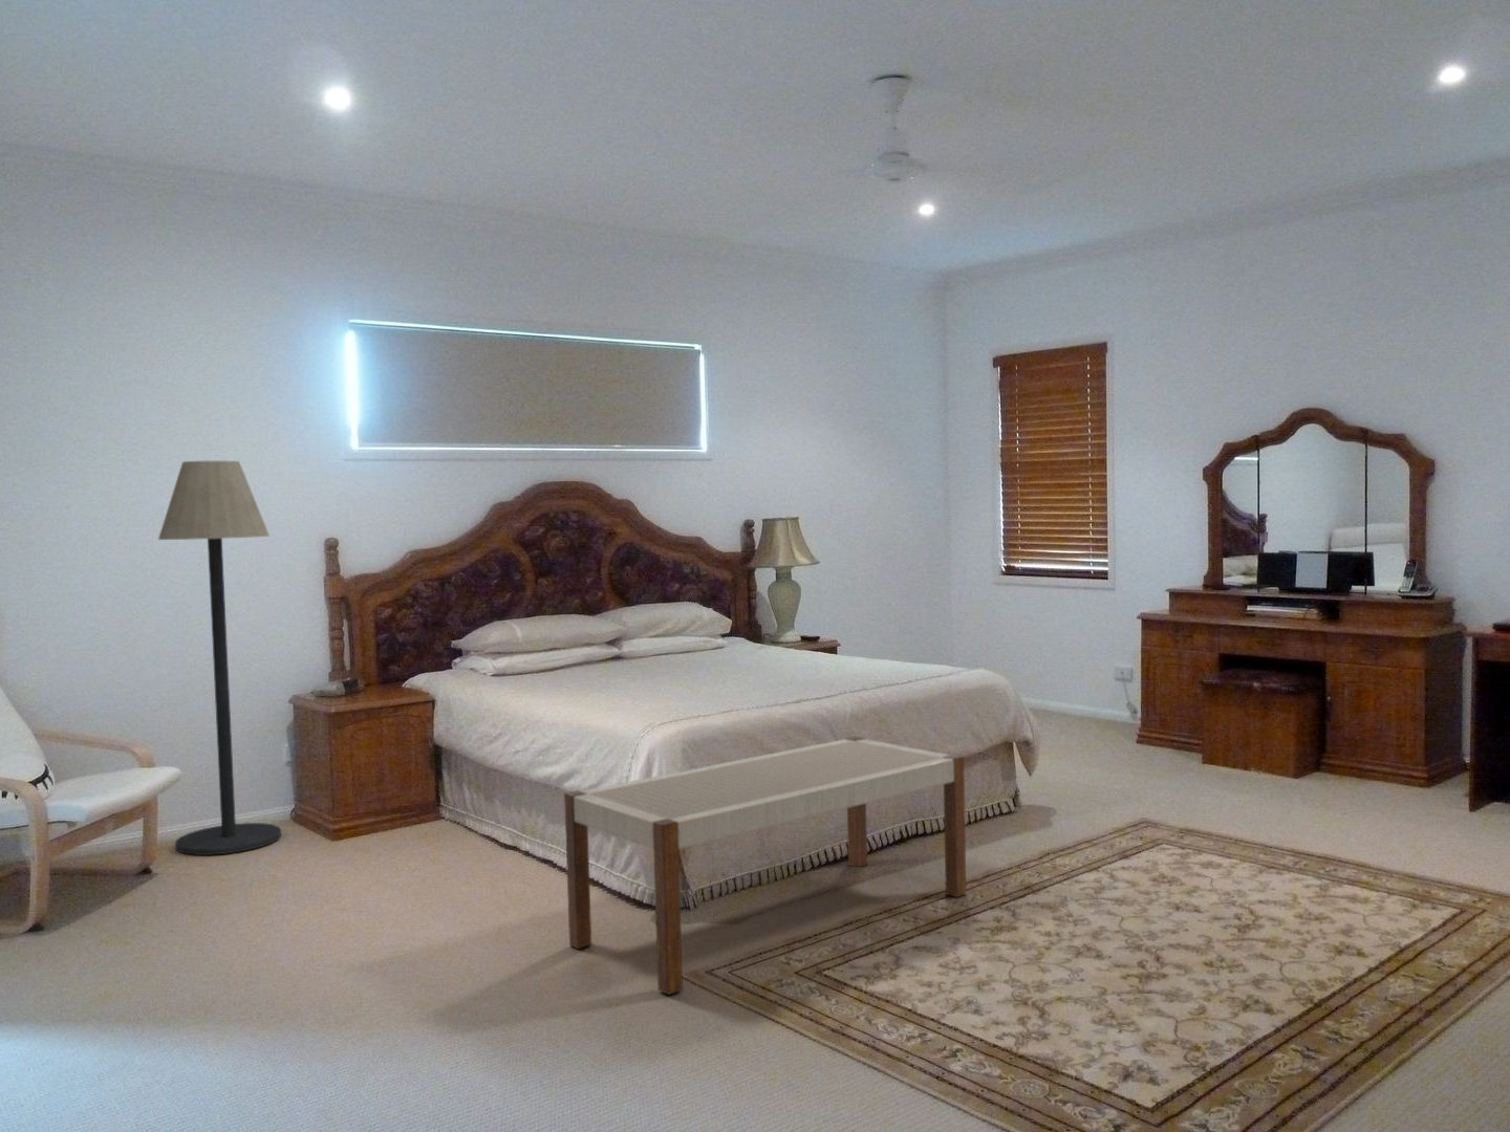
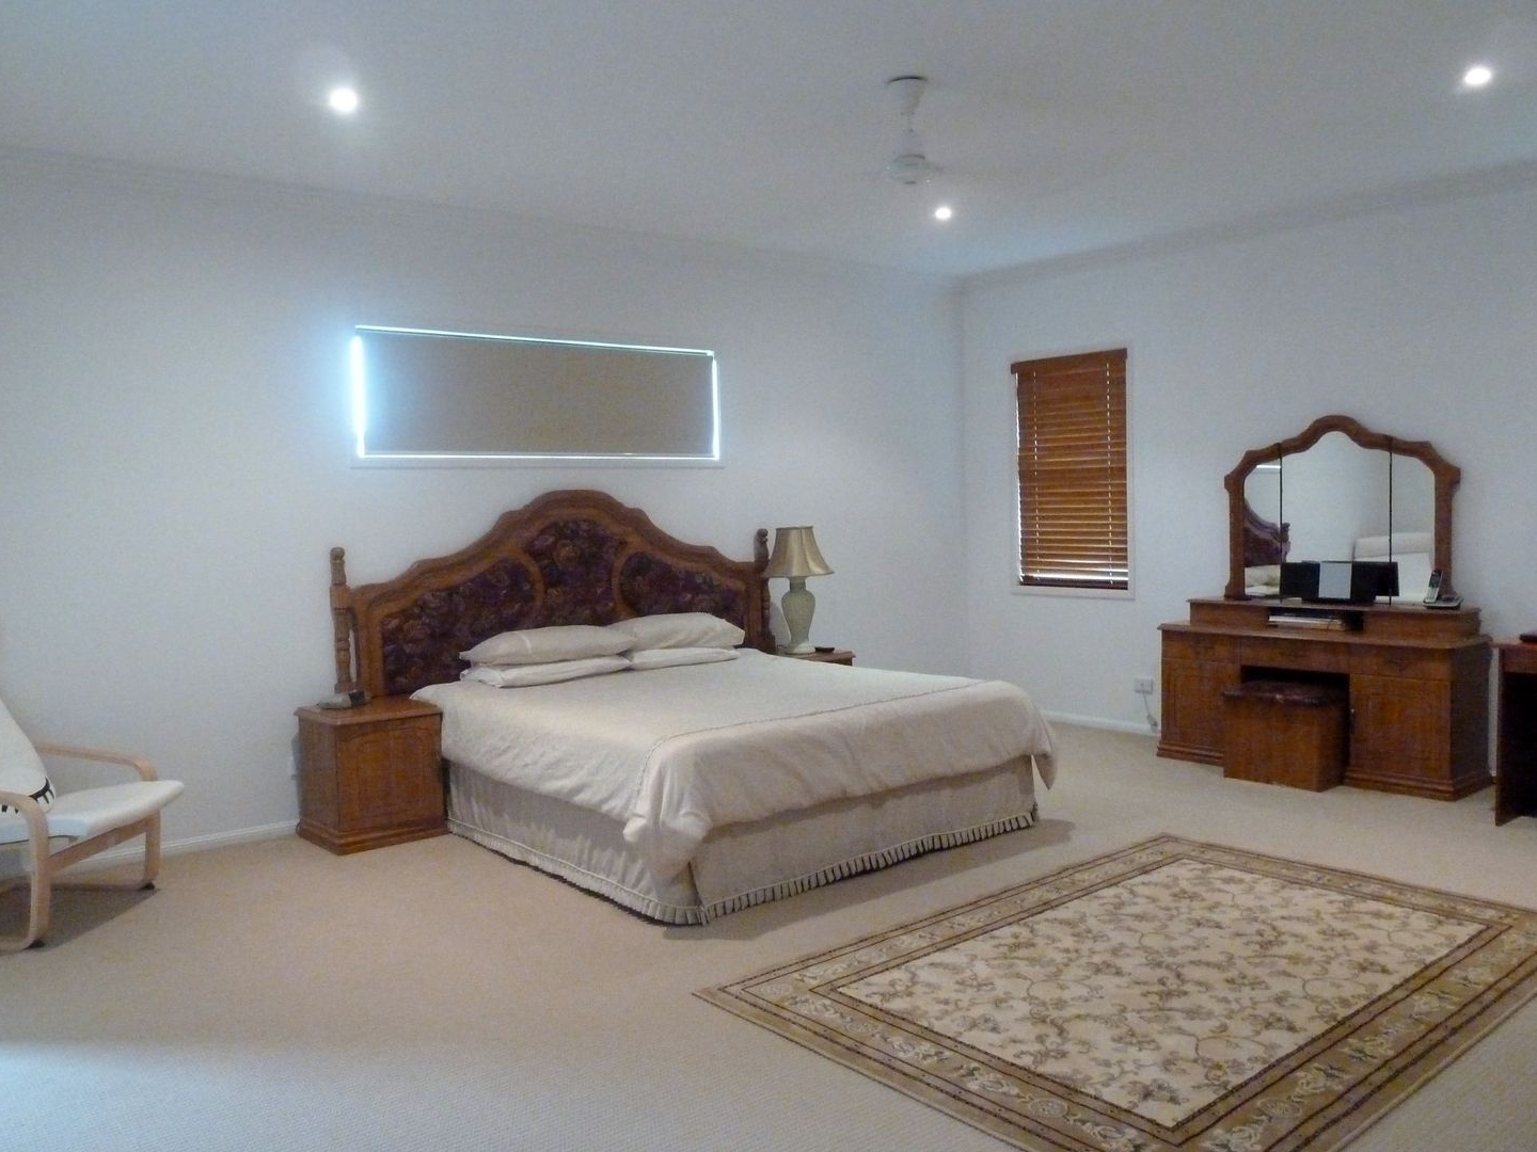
- floor lamp [157,460,282,856]
- bench [564,736,967,995]
